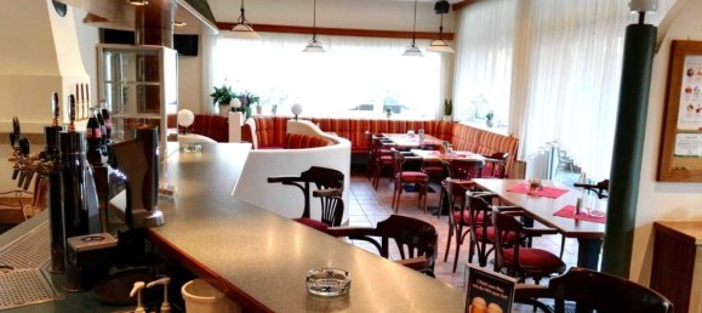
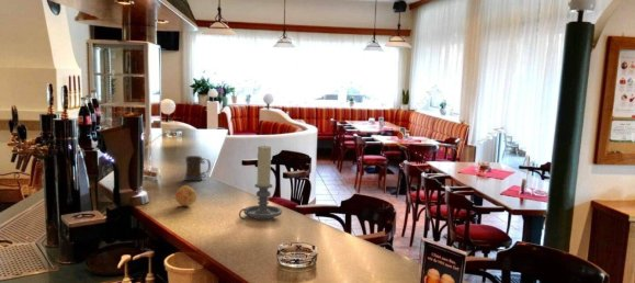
+ fruit [174,184,197,207]
+ candle holder [238,144,283,220]
+ beer mug [183,155,212,182]
